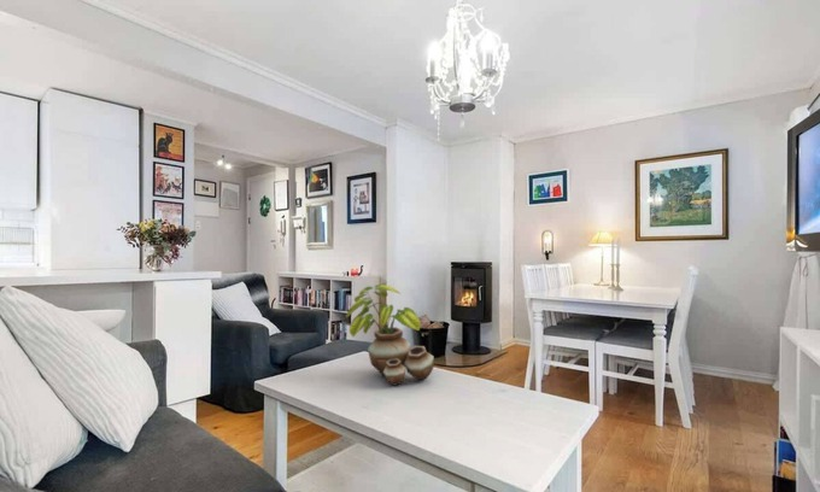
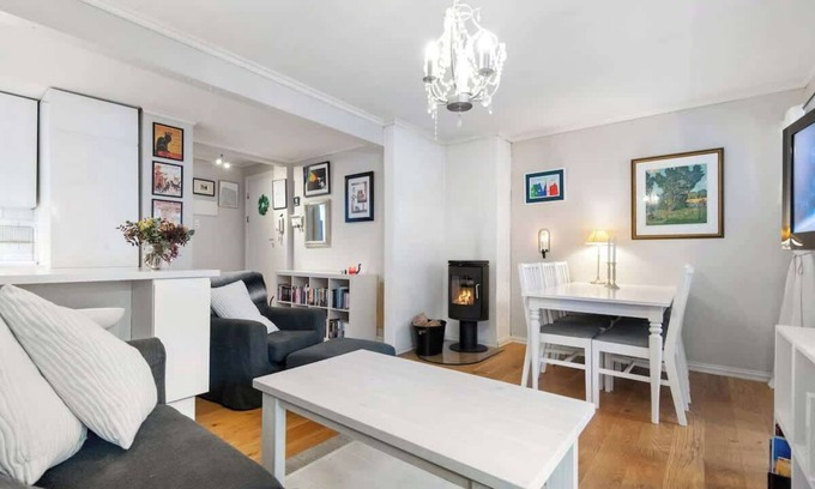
- potted plant [345,283,435,387]
